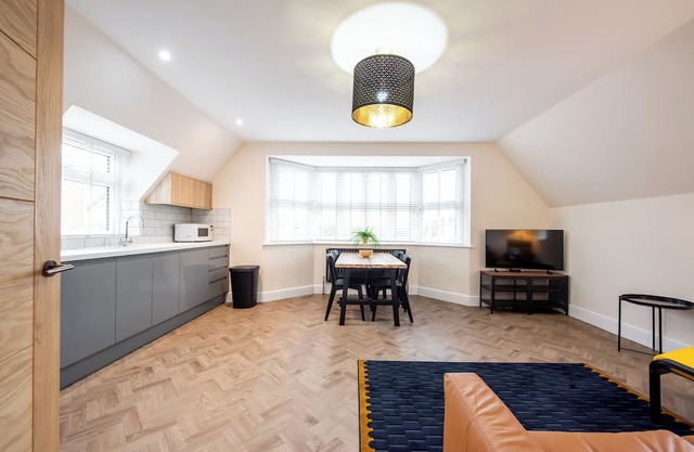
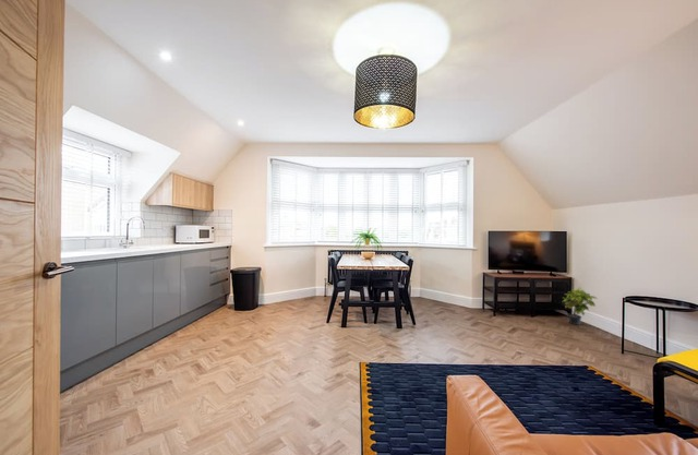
+ potted plant [562,286,599,326]
